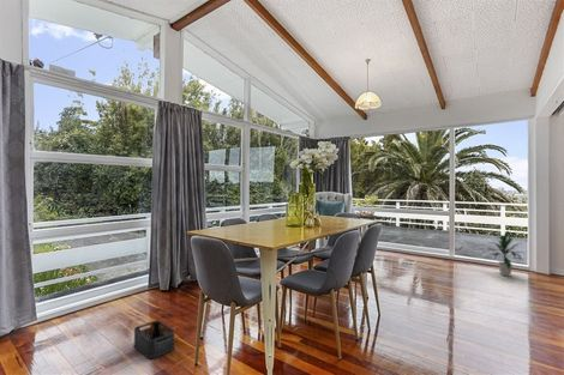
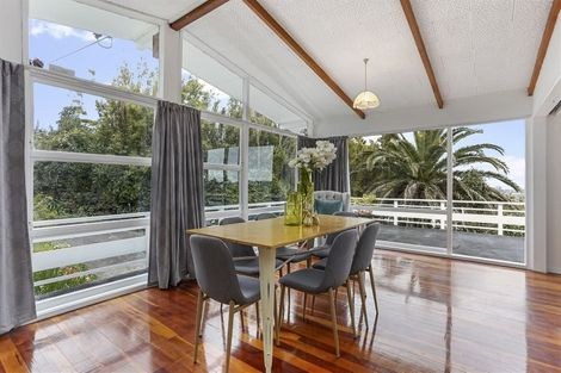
- indoor plant [486,229,523,277]
- storage bin [133,320,175,359]
